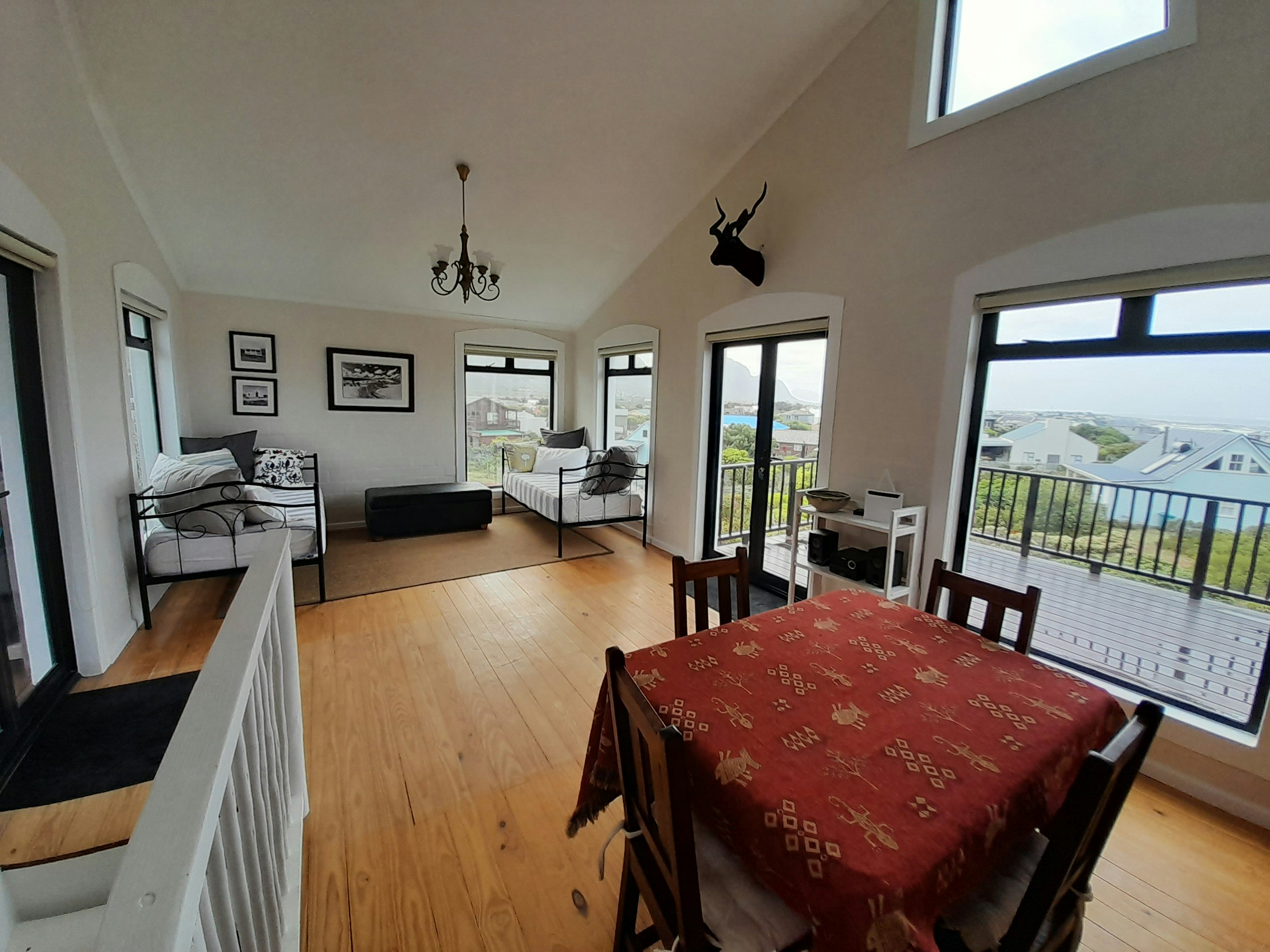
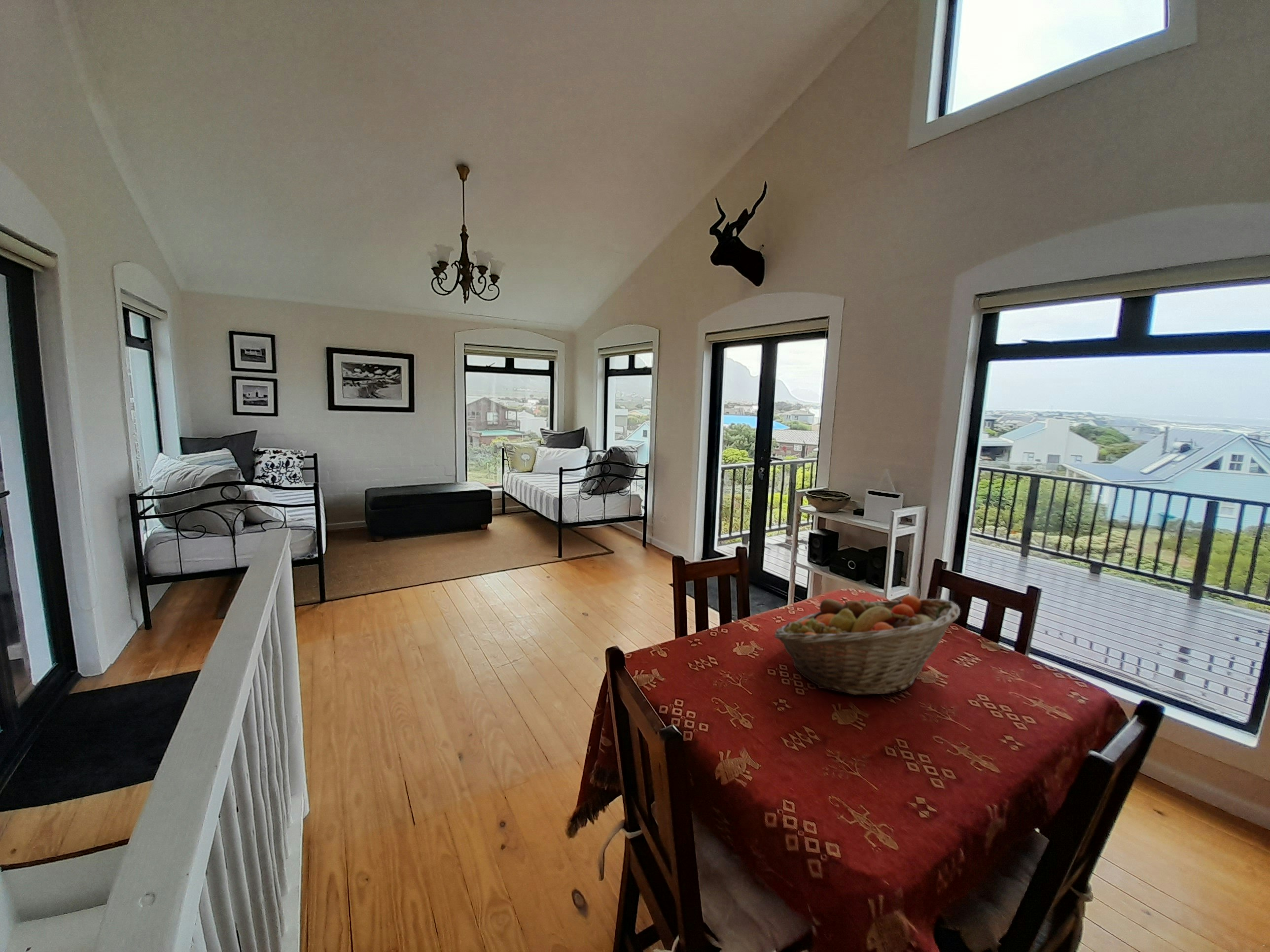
+ fruit basket [774,595,961,696]
